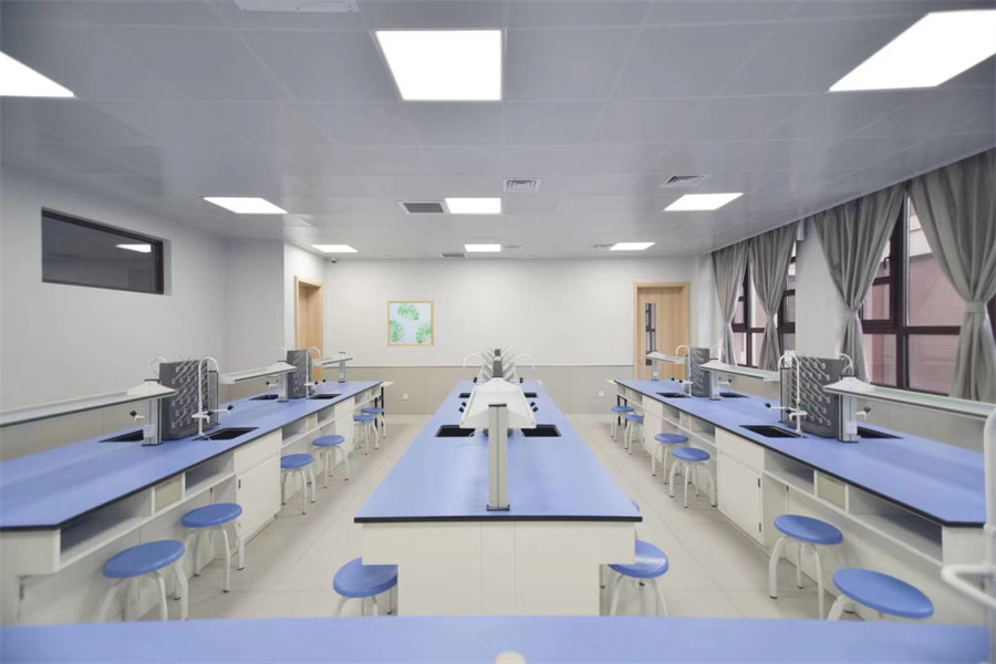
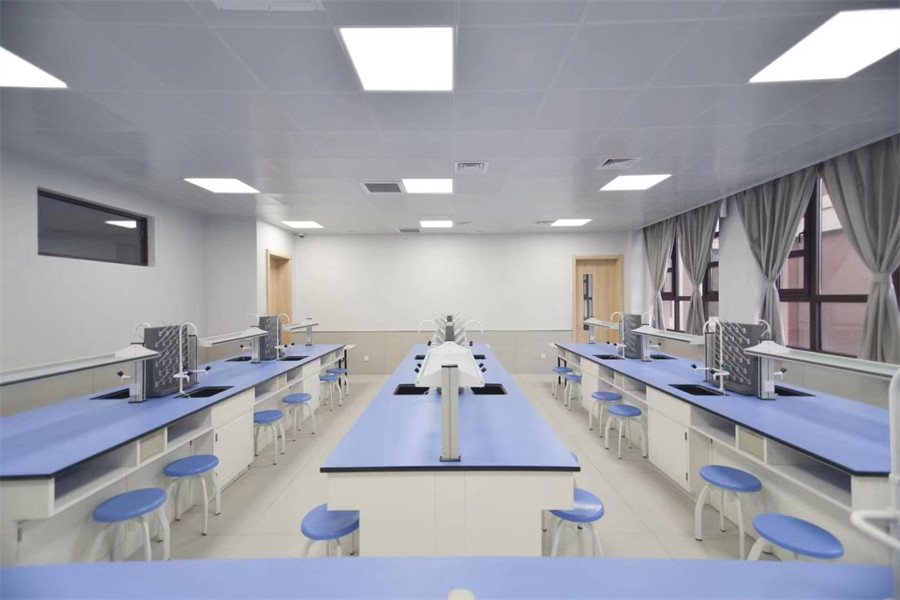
- wall art [386,300,435,347]
